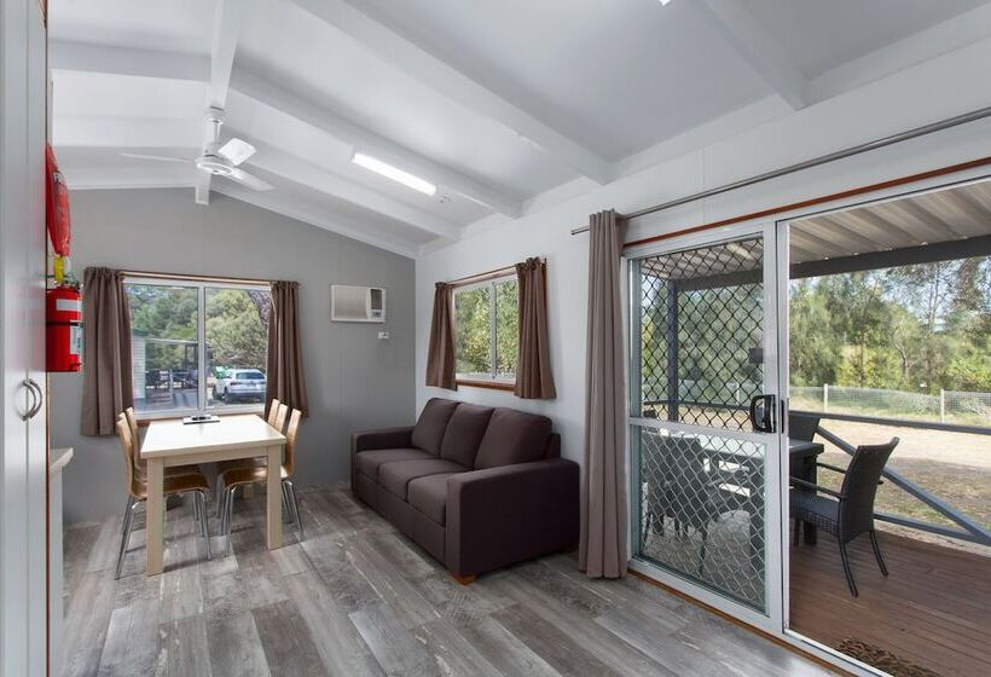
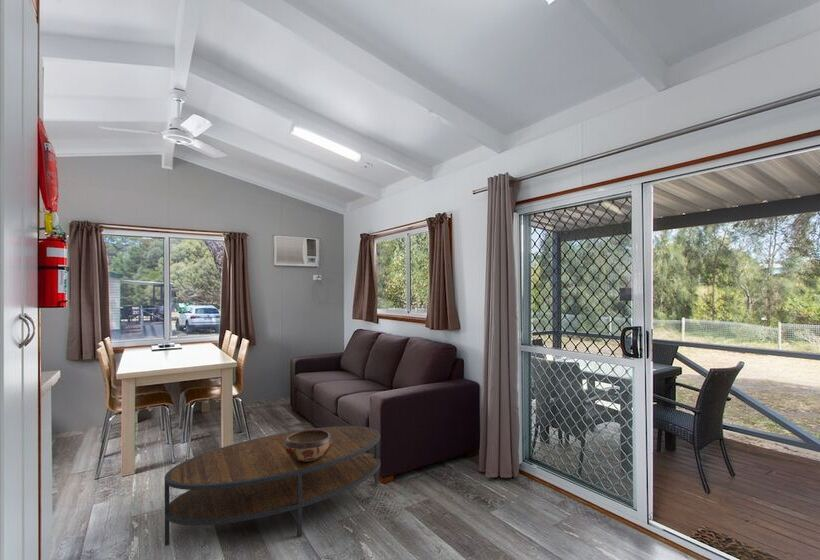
+ coffee table [164,425,381,547]
+ decorative bowl [285,429,332,463]
